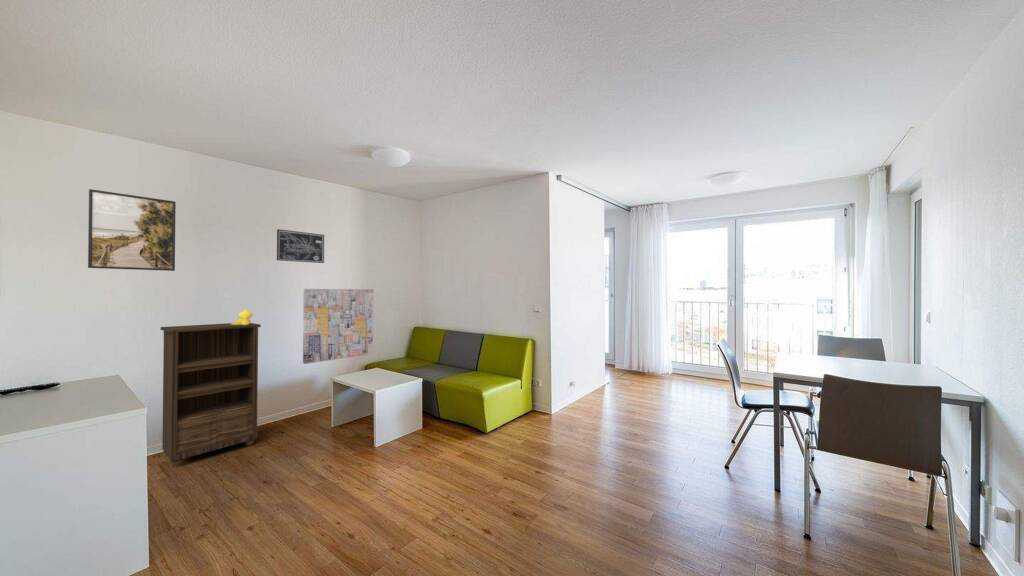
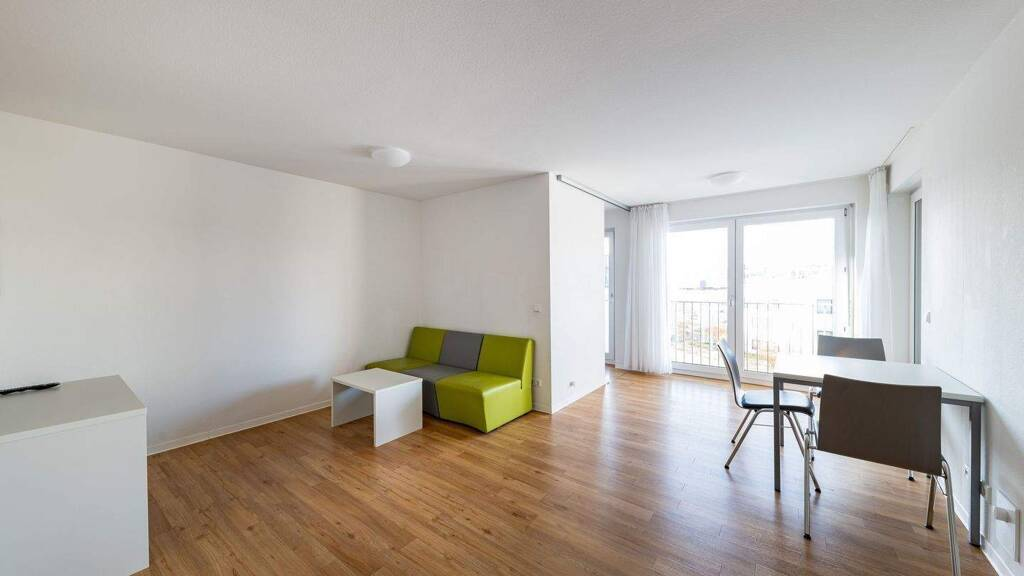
- wall art [302,288,374,365]
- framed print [87,188,177,272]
- wall art [276,228,325,264]
- bookshelf [160,322,262,467]
- vase [230,308,254,325]
